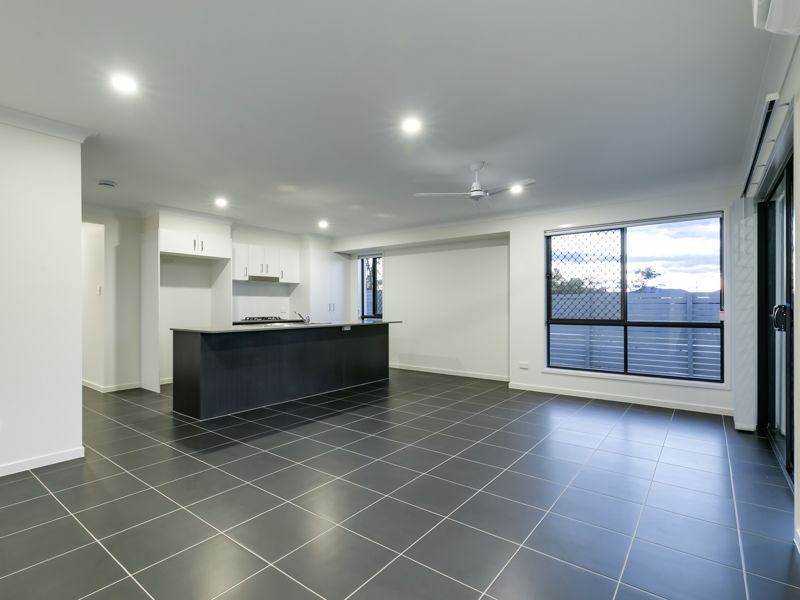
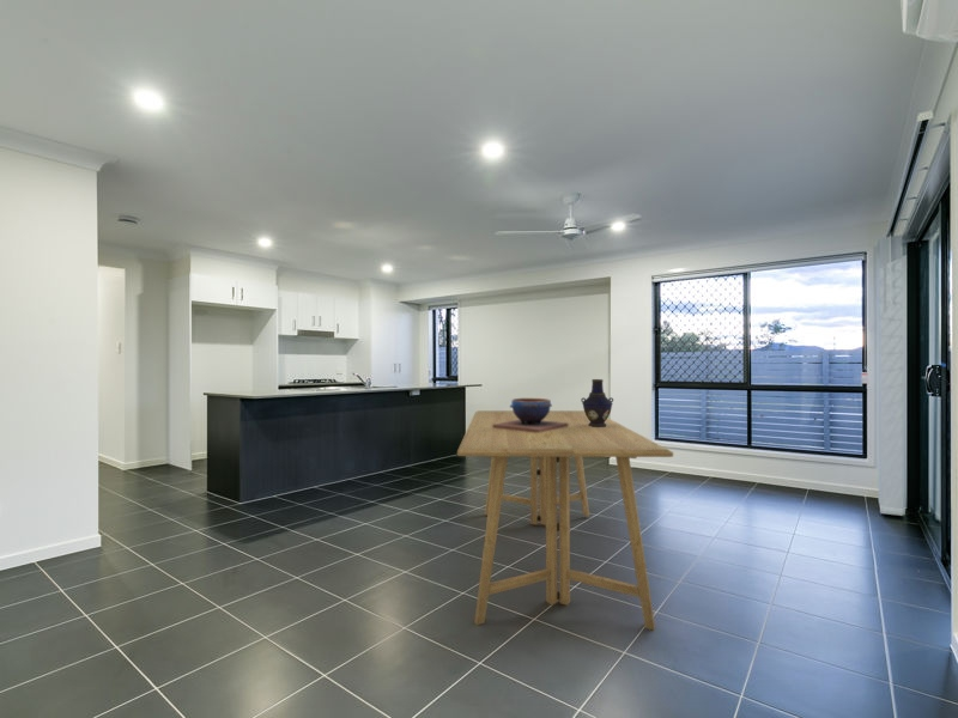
+ vase [580,378,614,427]
+ dining table [456,409,674,632]
+ decorative bowl [493,397,568,433]
